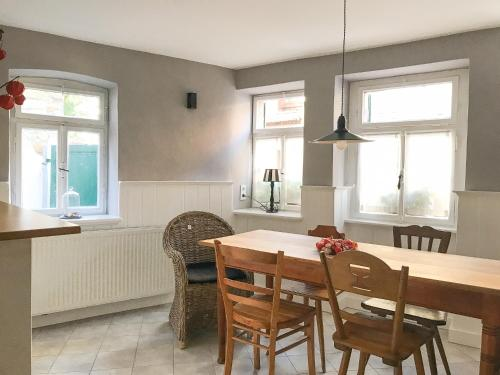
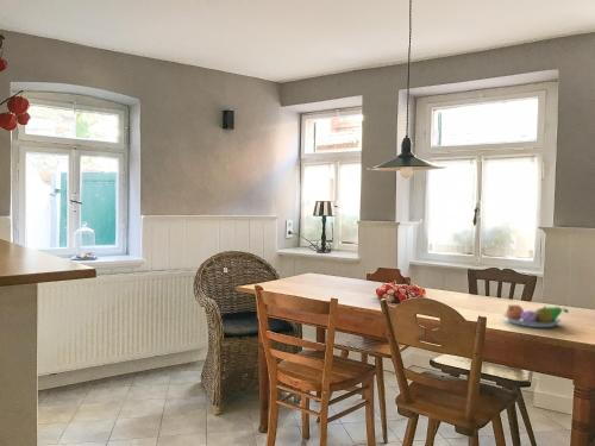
+ fruit bowl [502,303,570,328]
